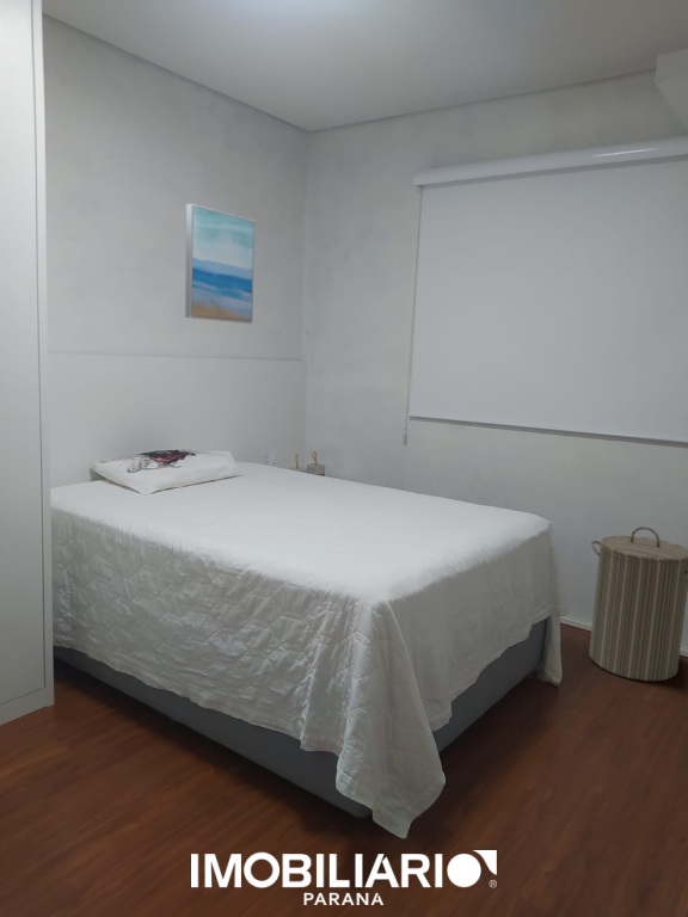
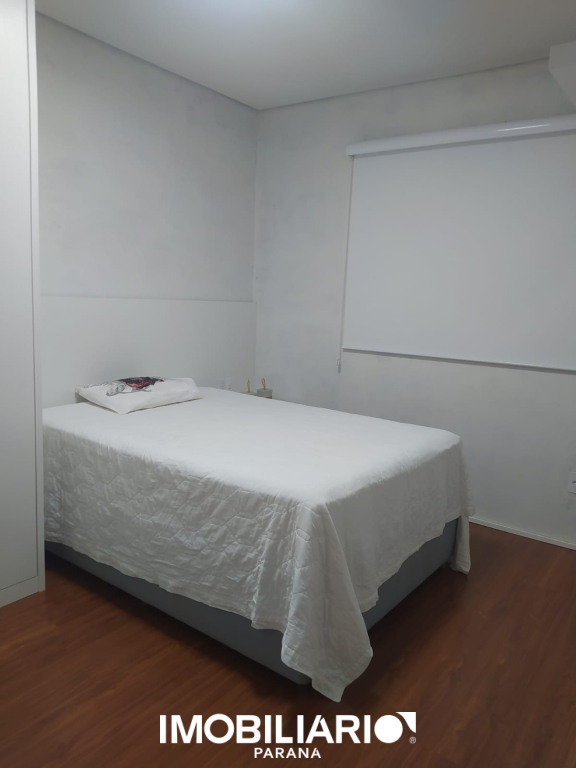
- laundry hamper [588,525,688,683]
- wall art [184,203,257,325]
